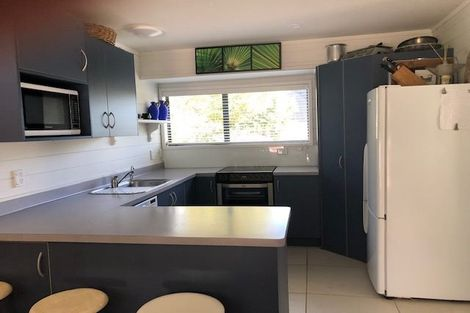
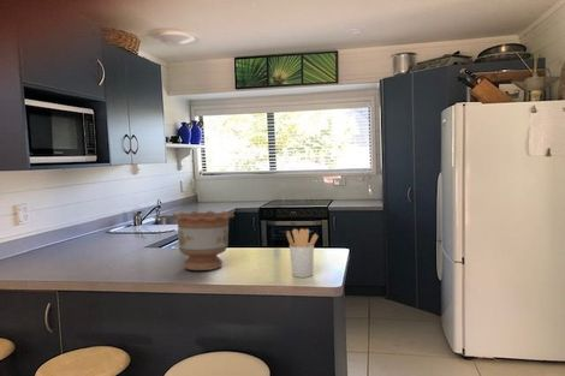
+ flower pot [171,210,236,271]
+ utensil holder [285,228,320,279]
